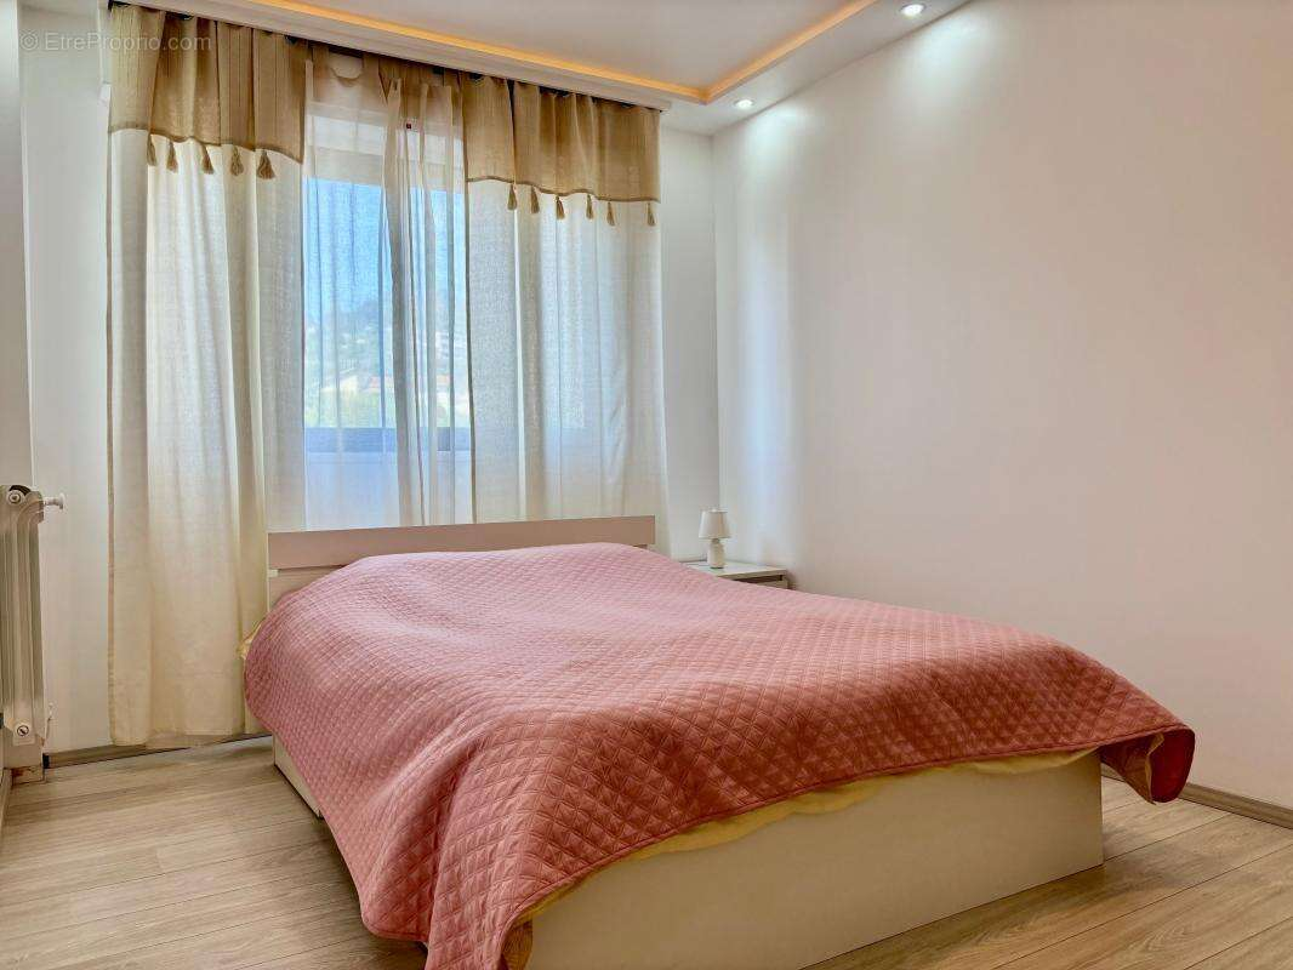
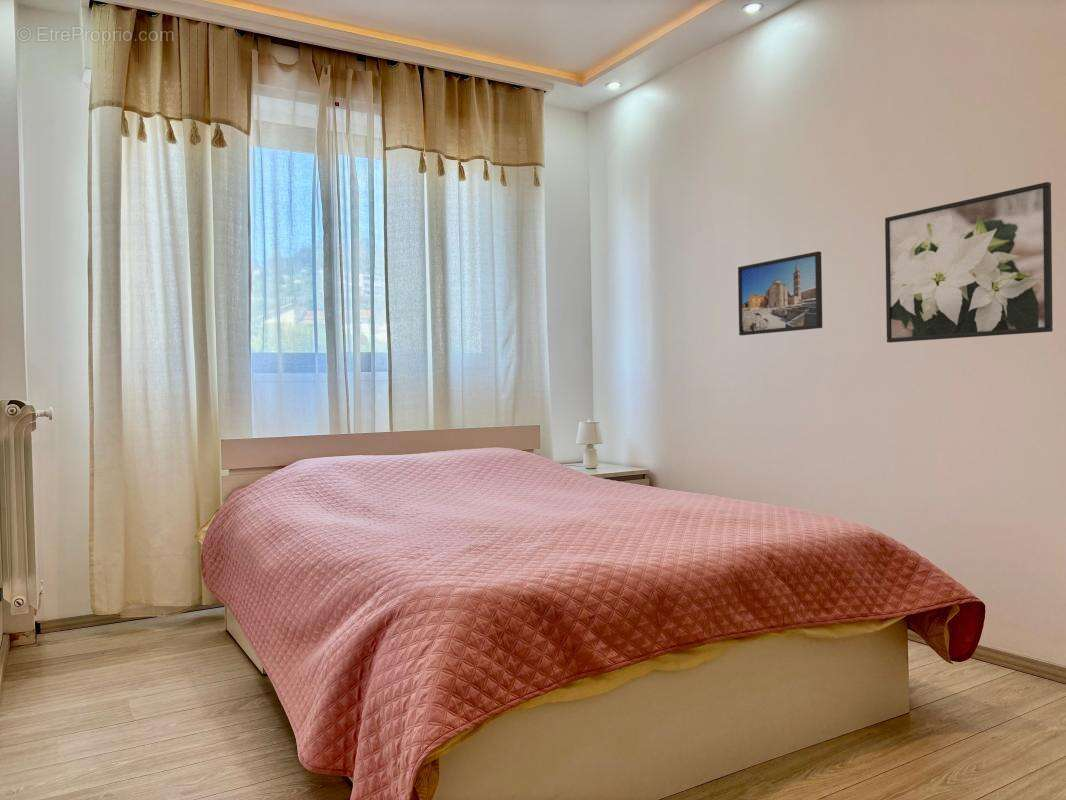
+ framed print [737,250,823,336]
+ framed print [884,181,1054,344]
